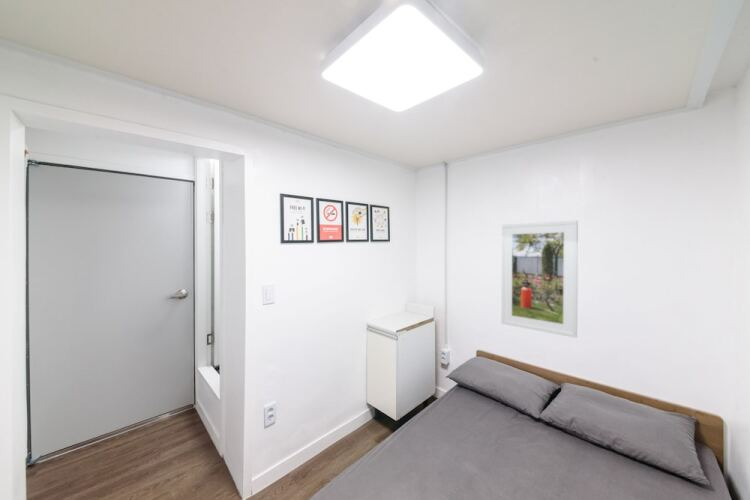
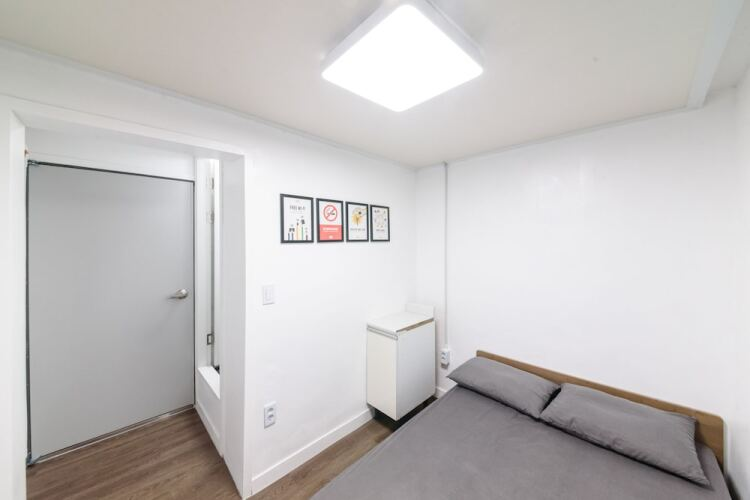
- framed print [501,220,579,339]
